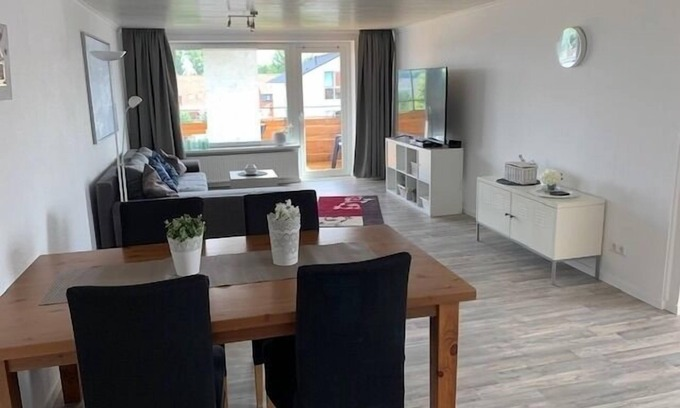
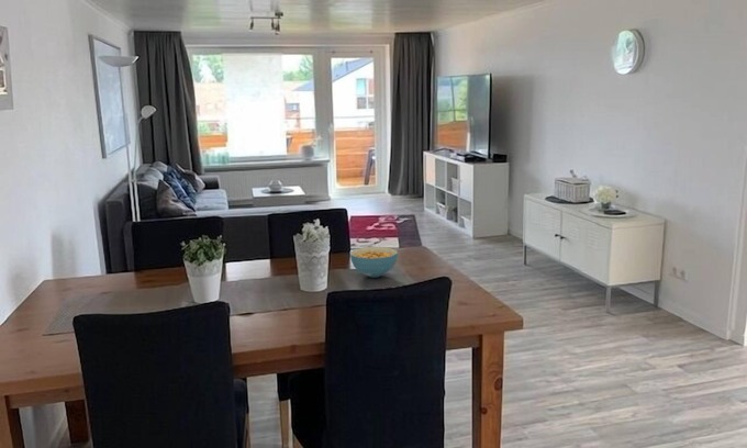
+ cereal bowl [348,246,399,279]
